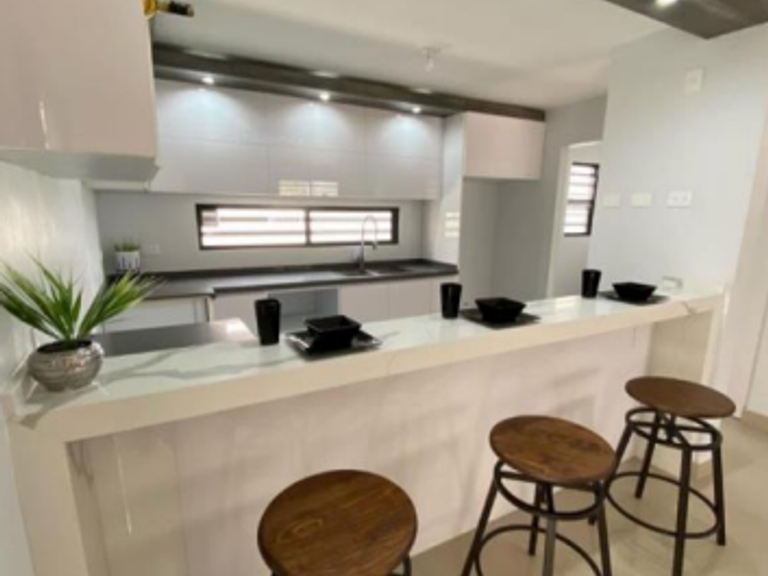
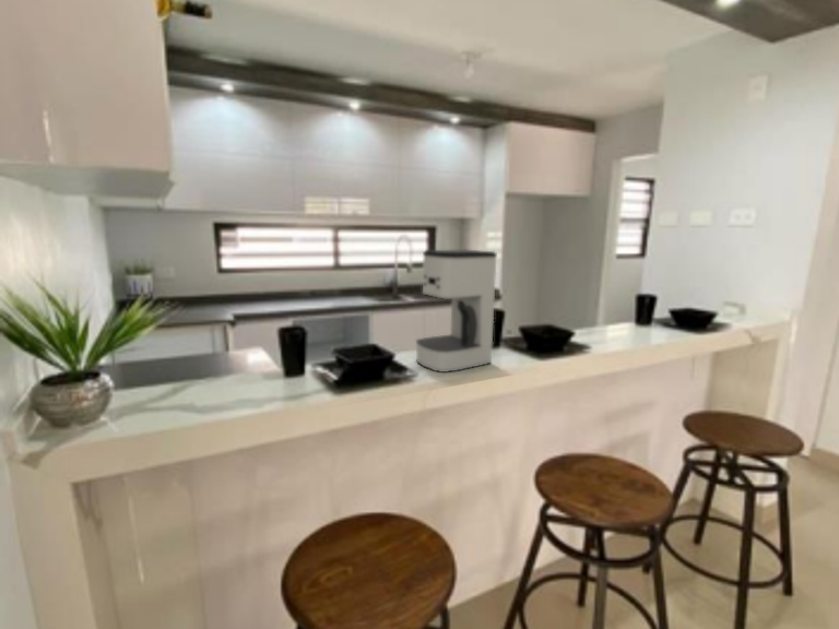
+ coffee maker [415,249,498,373]
